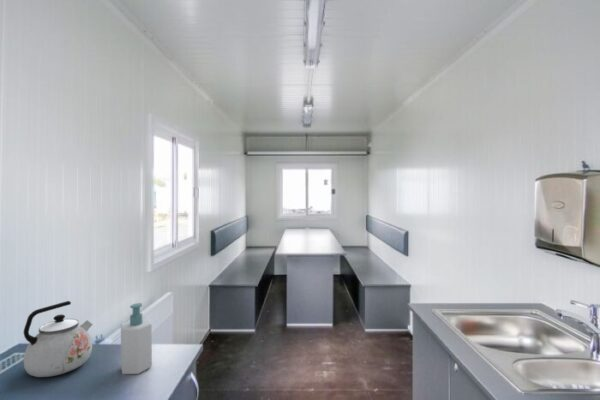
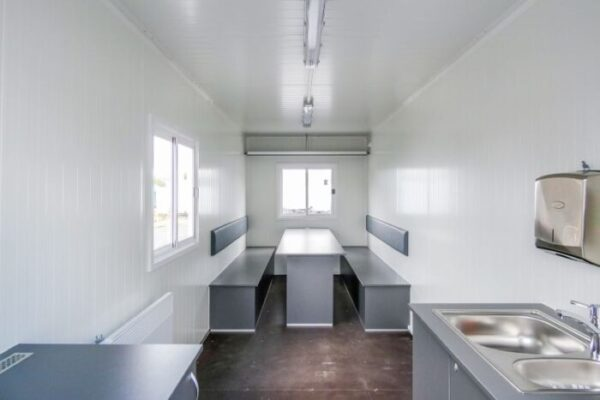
- soap bottle [120,302,153,375]
- kettle [23,300,94,378]
